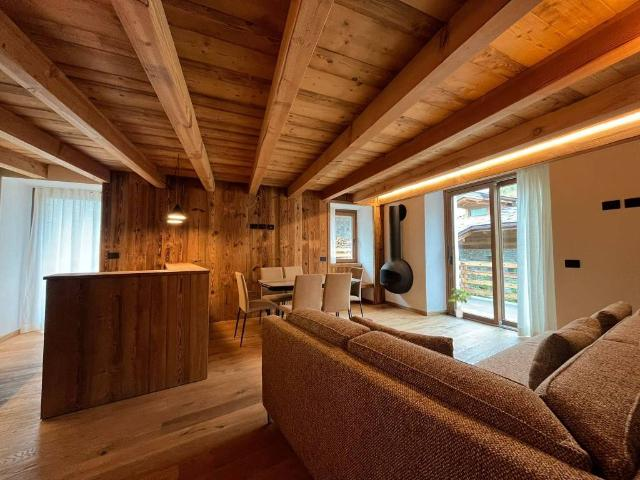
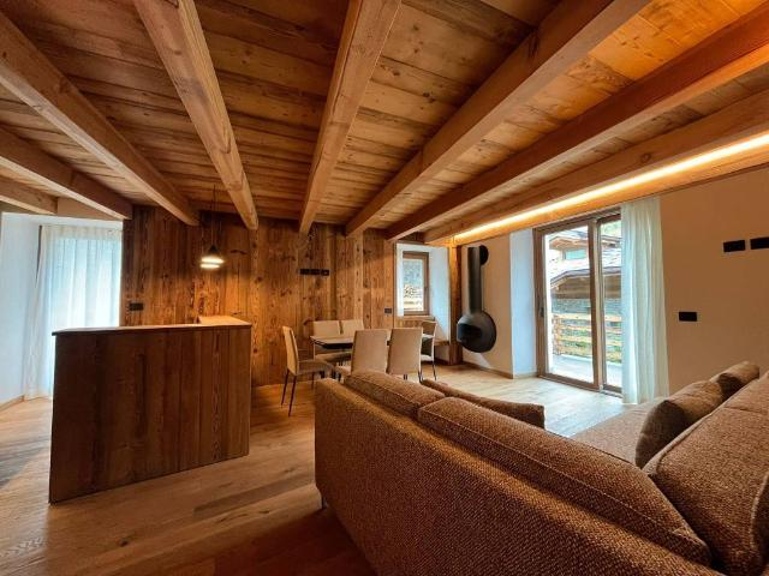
- potted plant [447,287,473,319]
